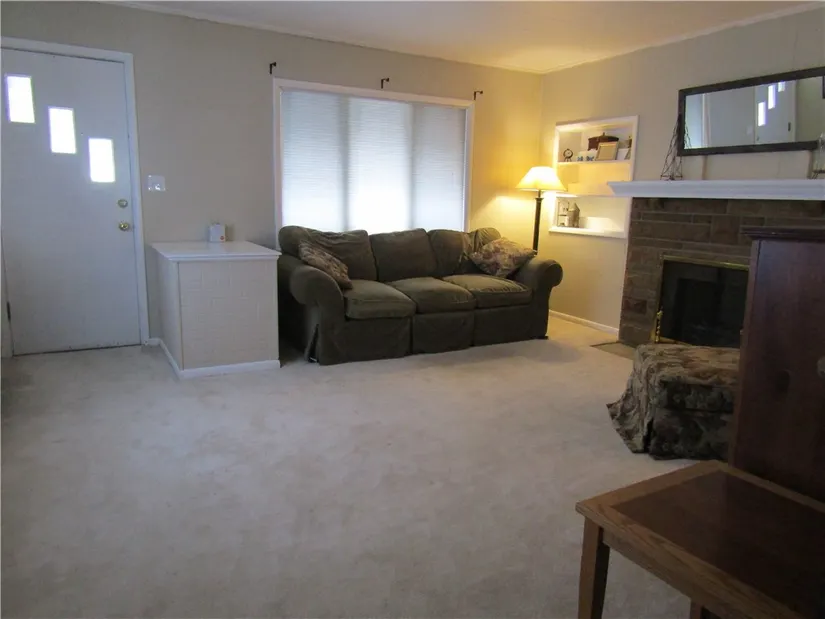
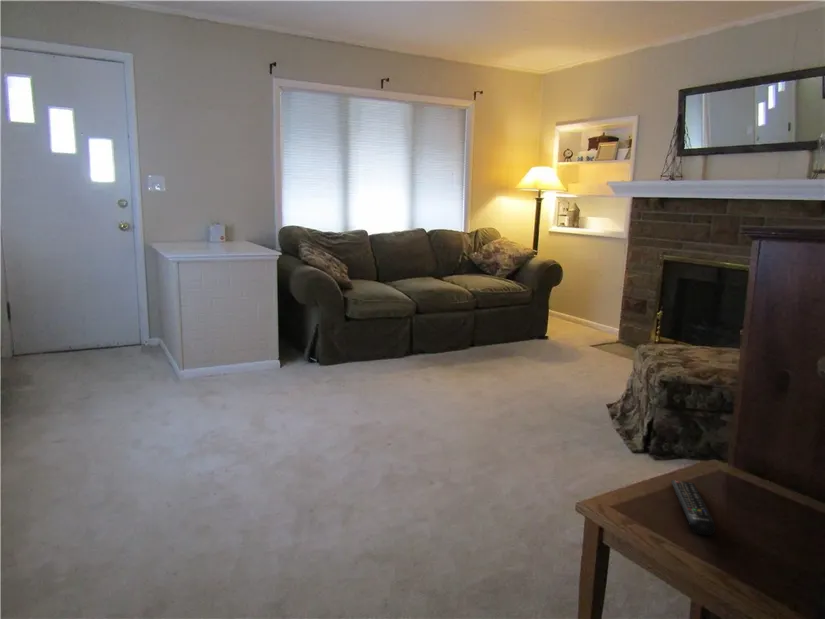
+ remote control [670,479,716,536]
